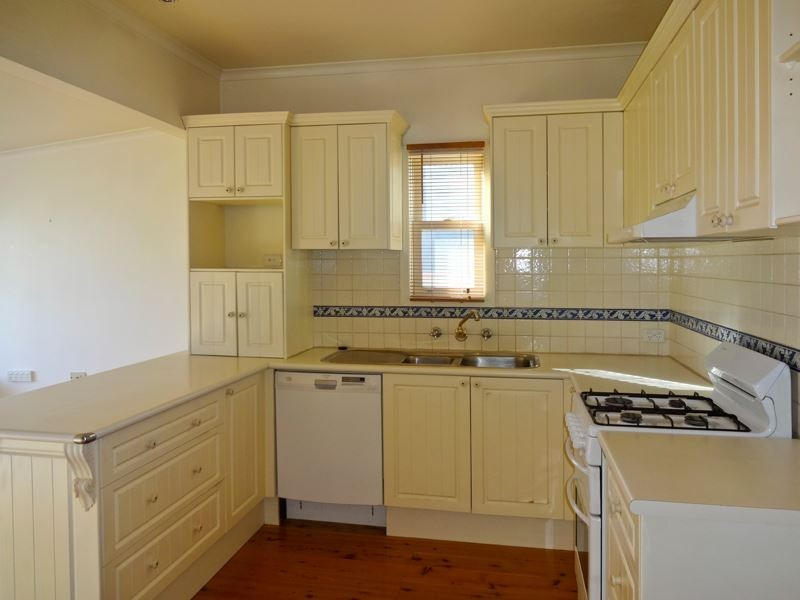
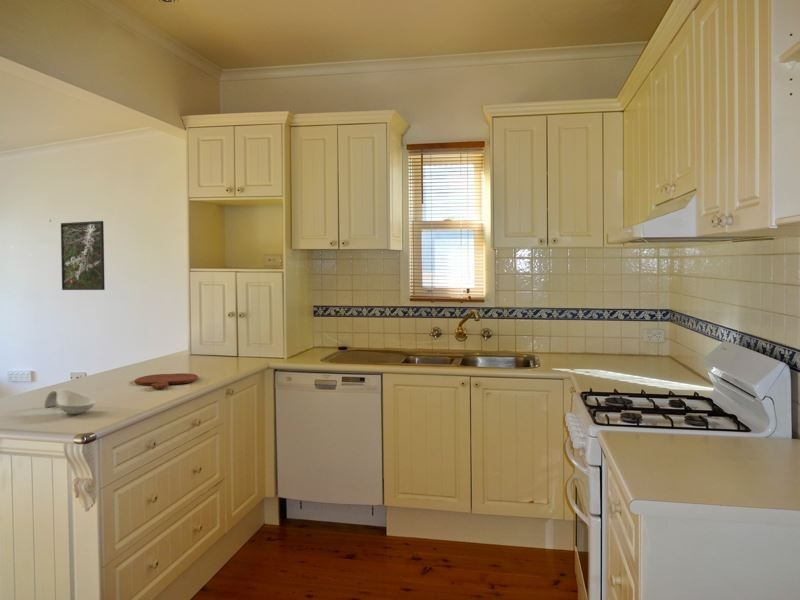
+ cutting board [134,372,199,390]
+ spoon rest [43,388,96,415]
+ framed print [60,220,106,291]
